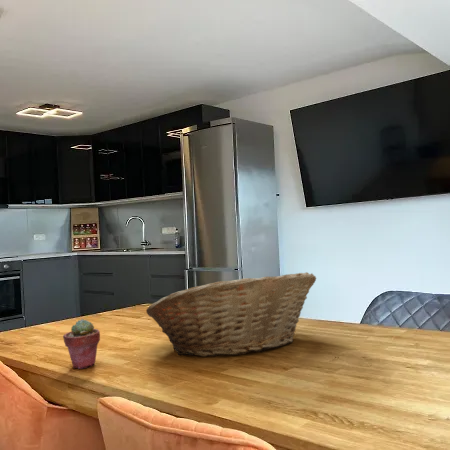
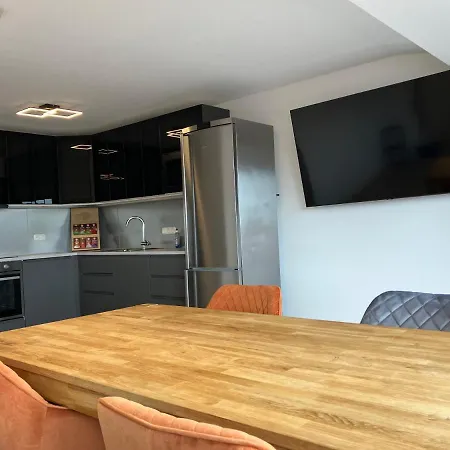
- fruit basket [145,271,317,358]
- potted succulent [62,318,101,370]
